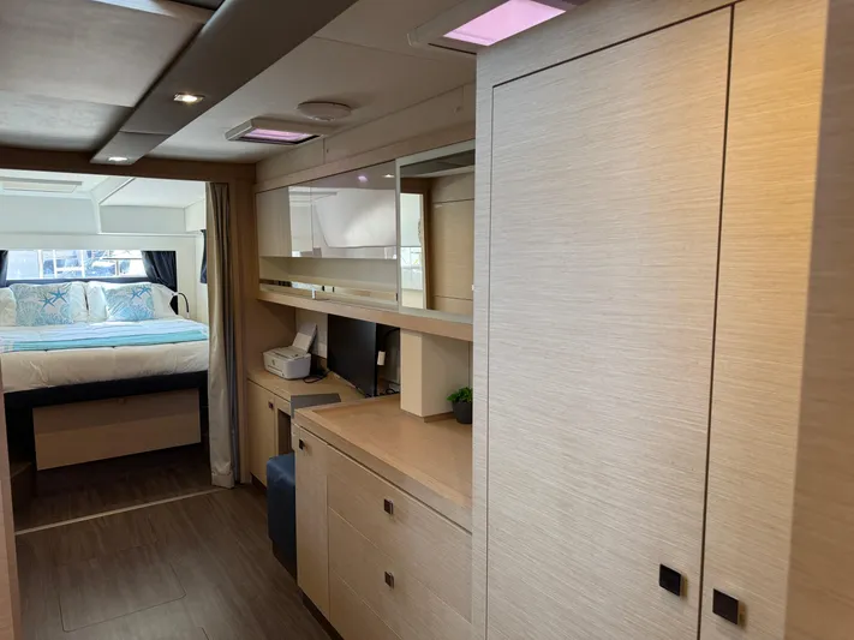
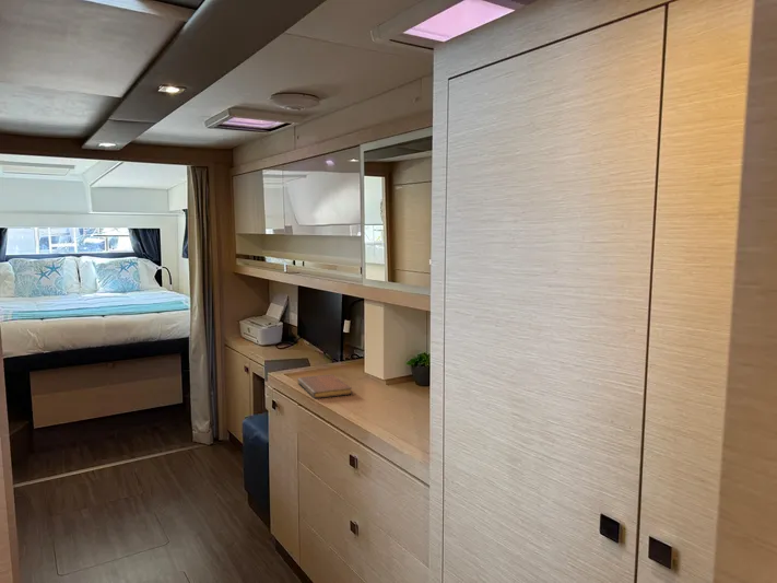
+ notebook [296,373,353,399]
